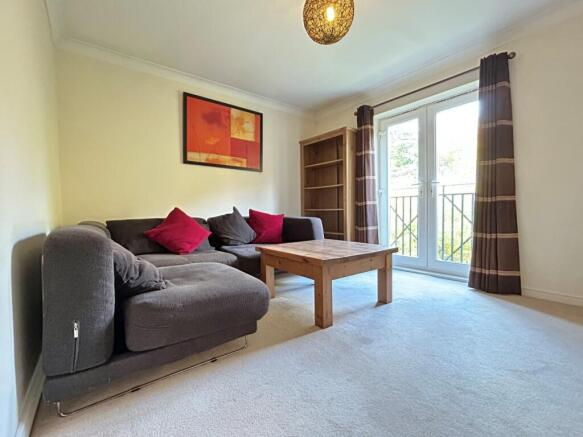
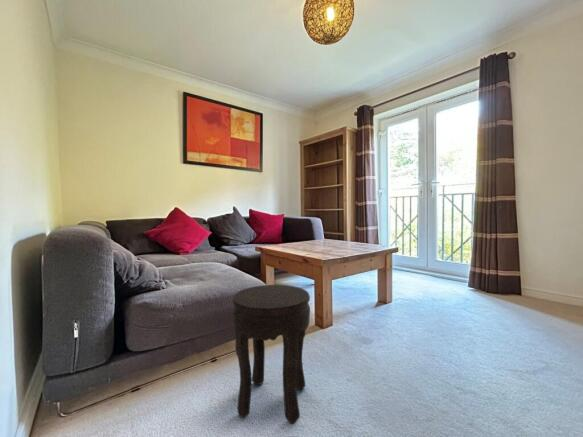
+ side table [232,284,311,425]
